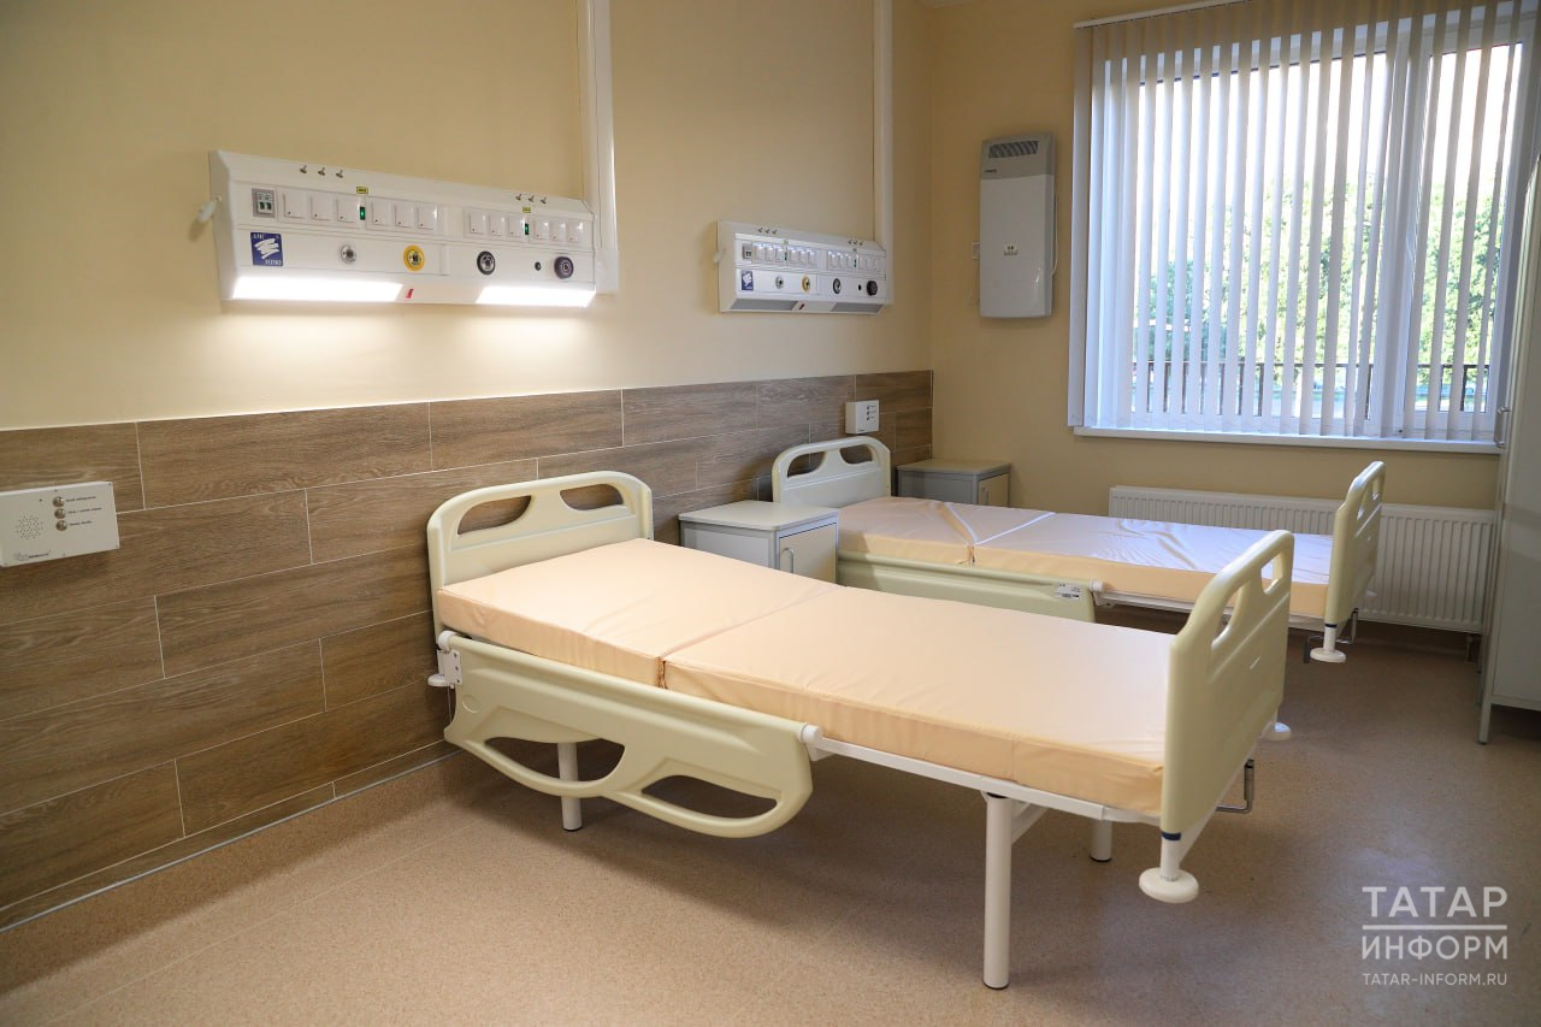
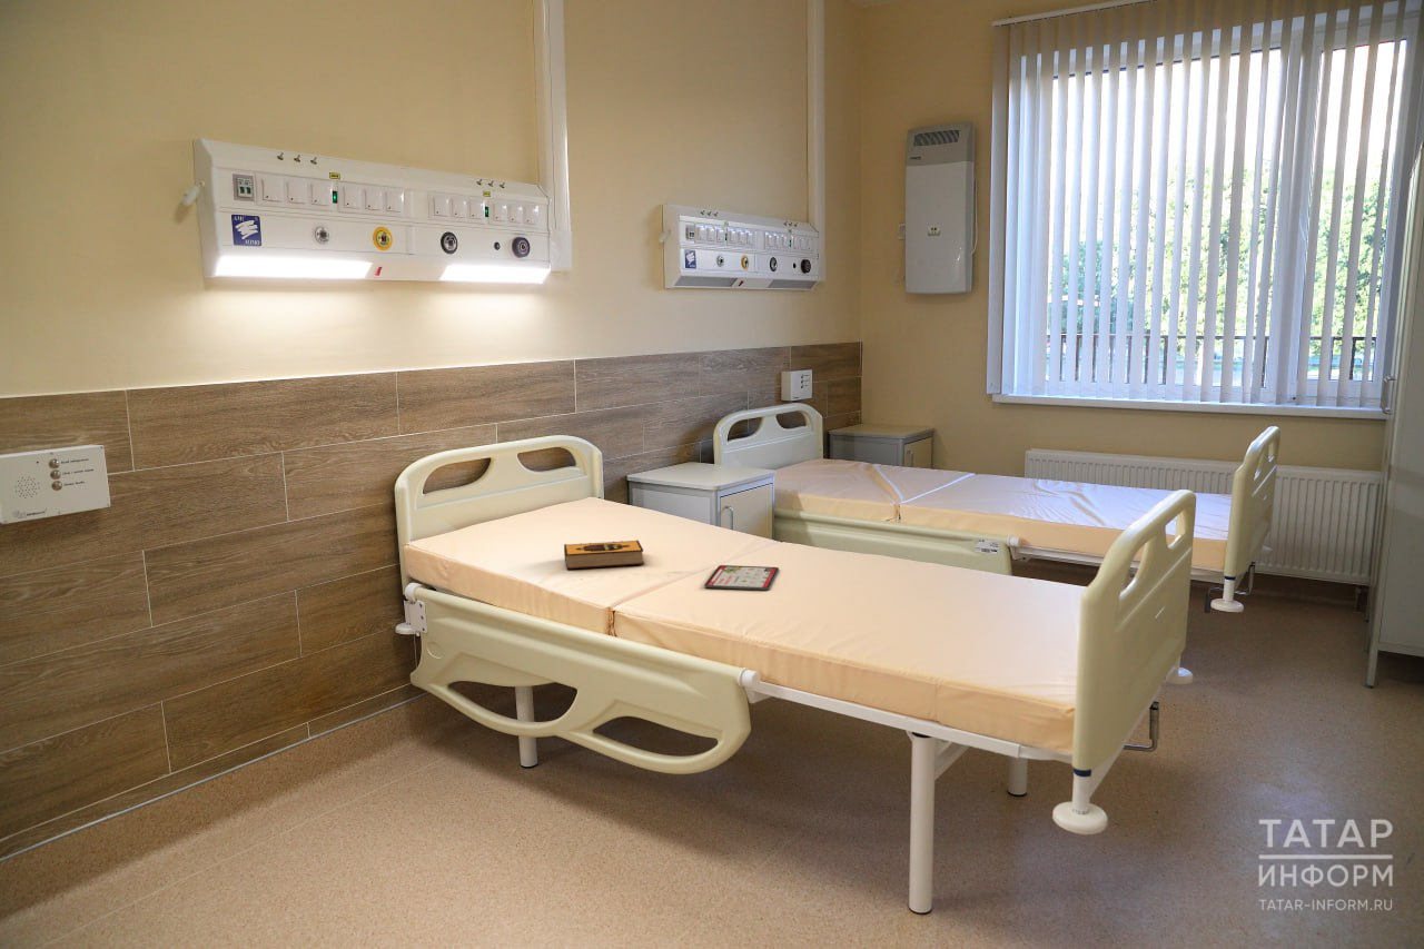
+ tablet [703,564,780,591]
+ hardback book [563,538,645,570]
